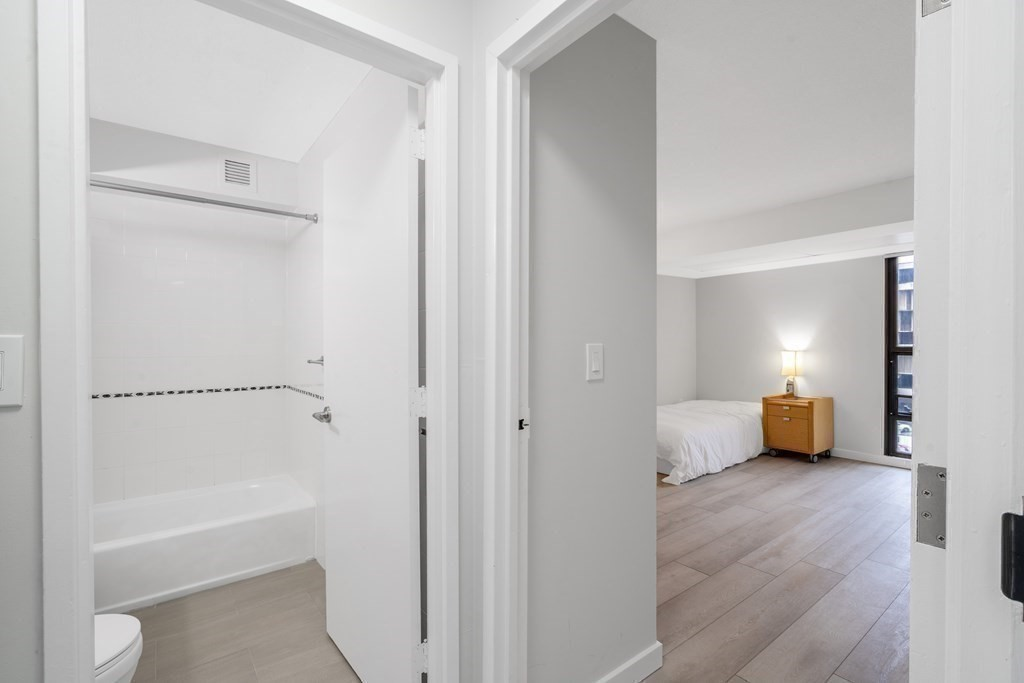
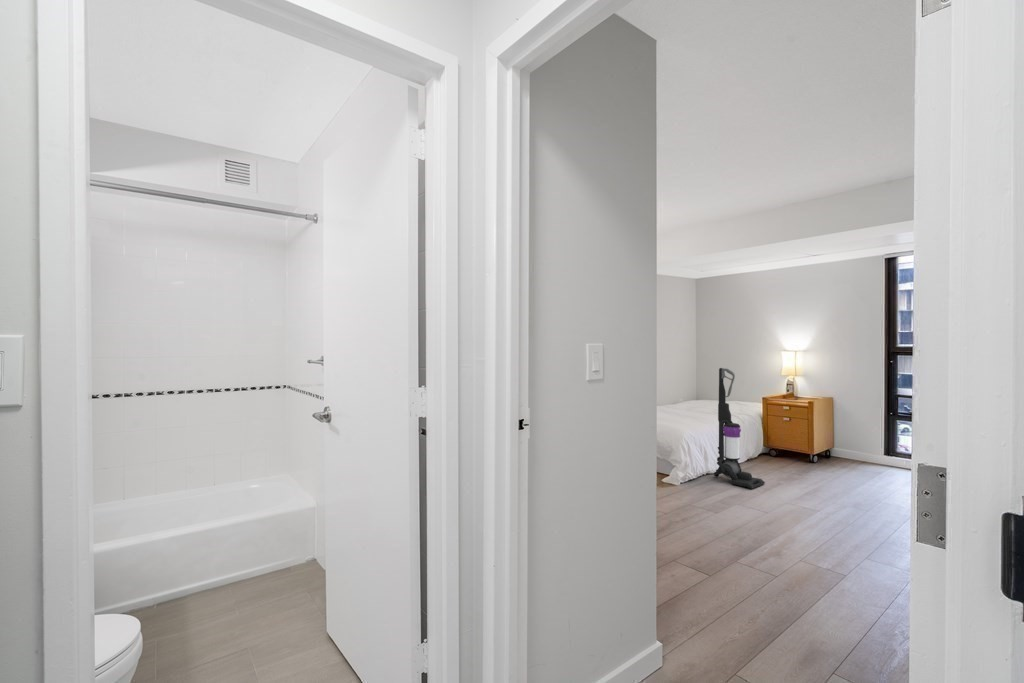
+ vacuum cleaner [713,367,766,490]
